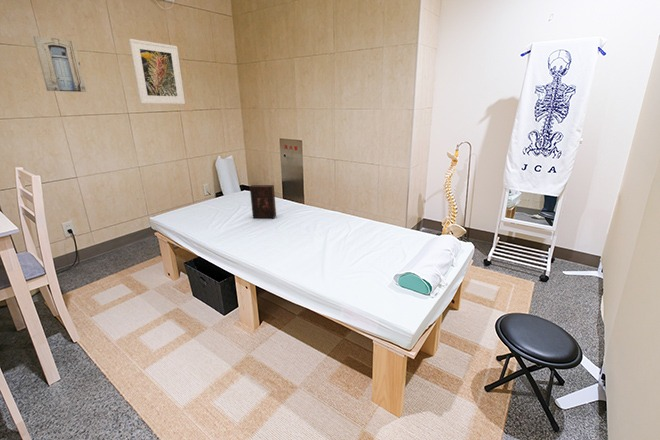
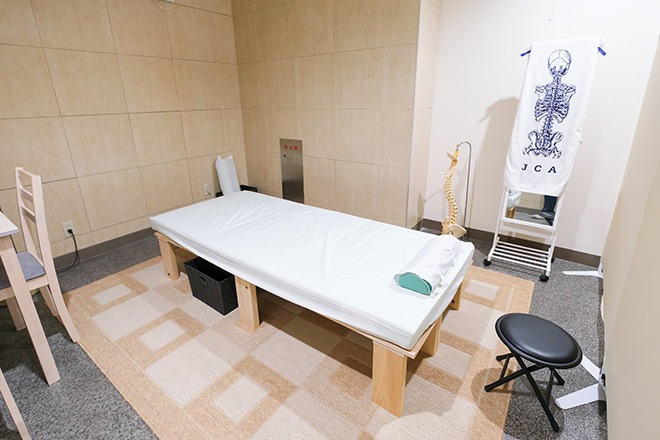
- wall art [32,35,87,93]
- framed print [128,38,186,105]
- bible [249,184,277,219]
